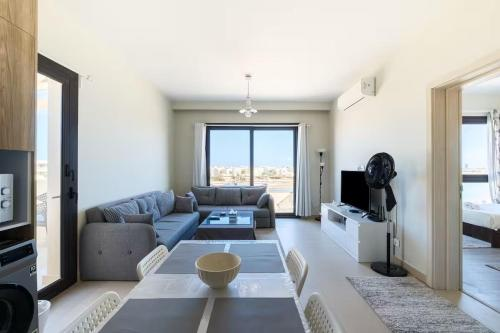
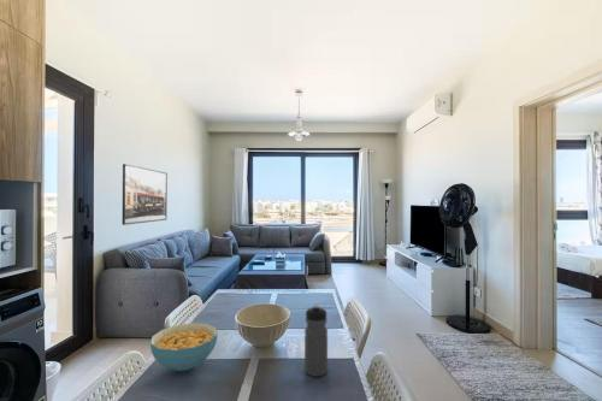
+ cereal bowl [149,322,219,372]
+ water bottle [303,303,329,378]
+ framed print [122,163,169,226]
